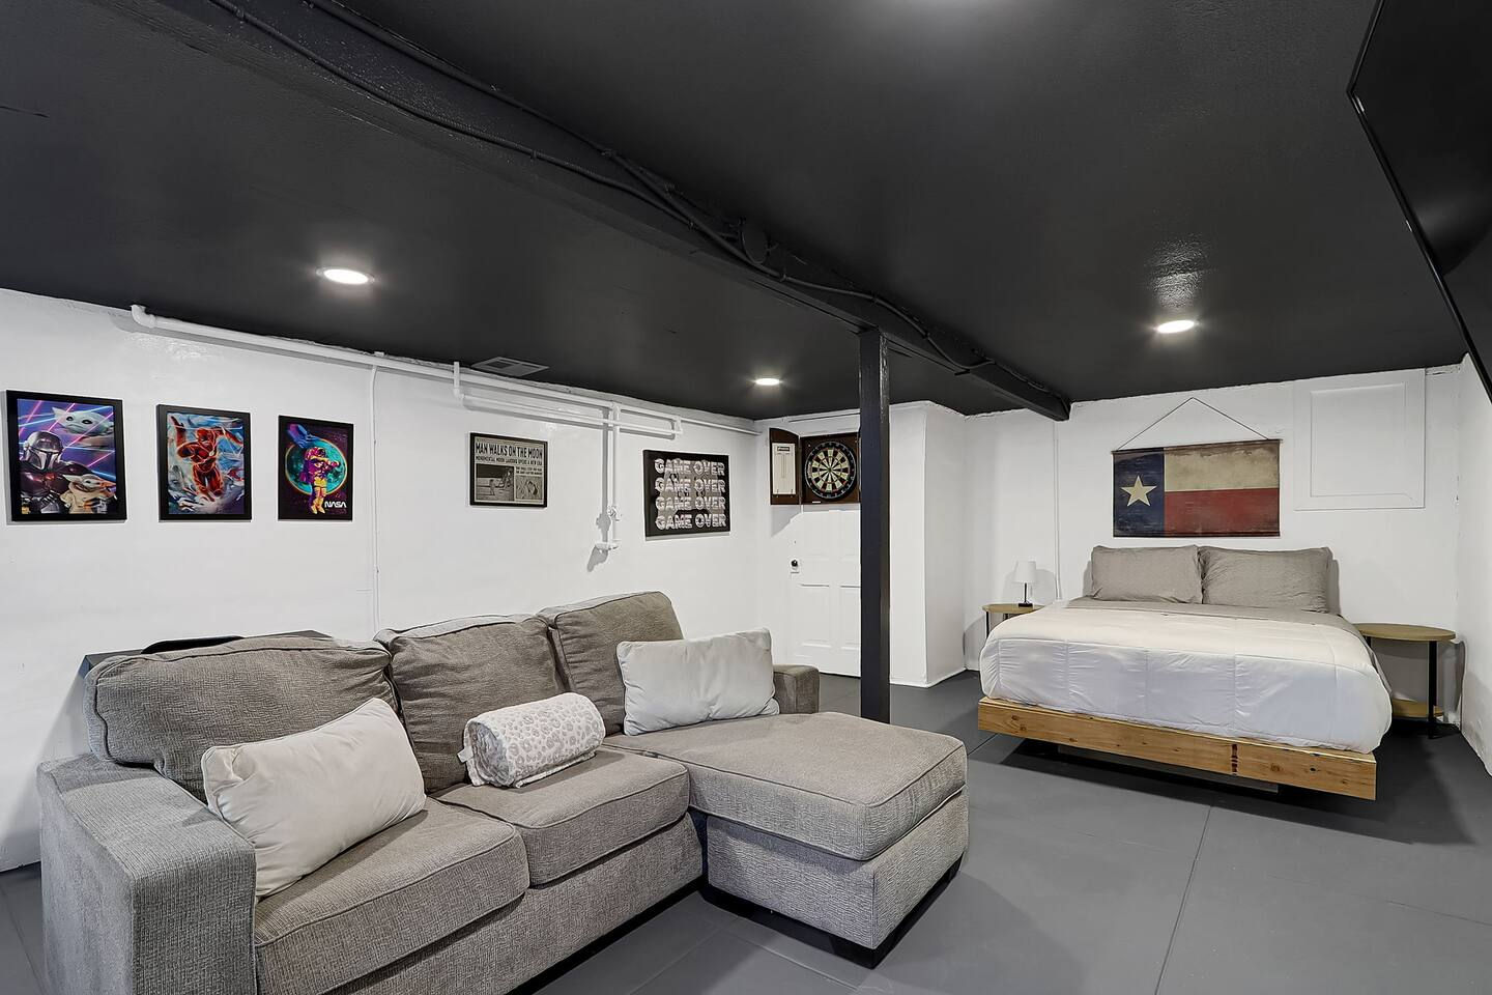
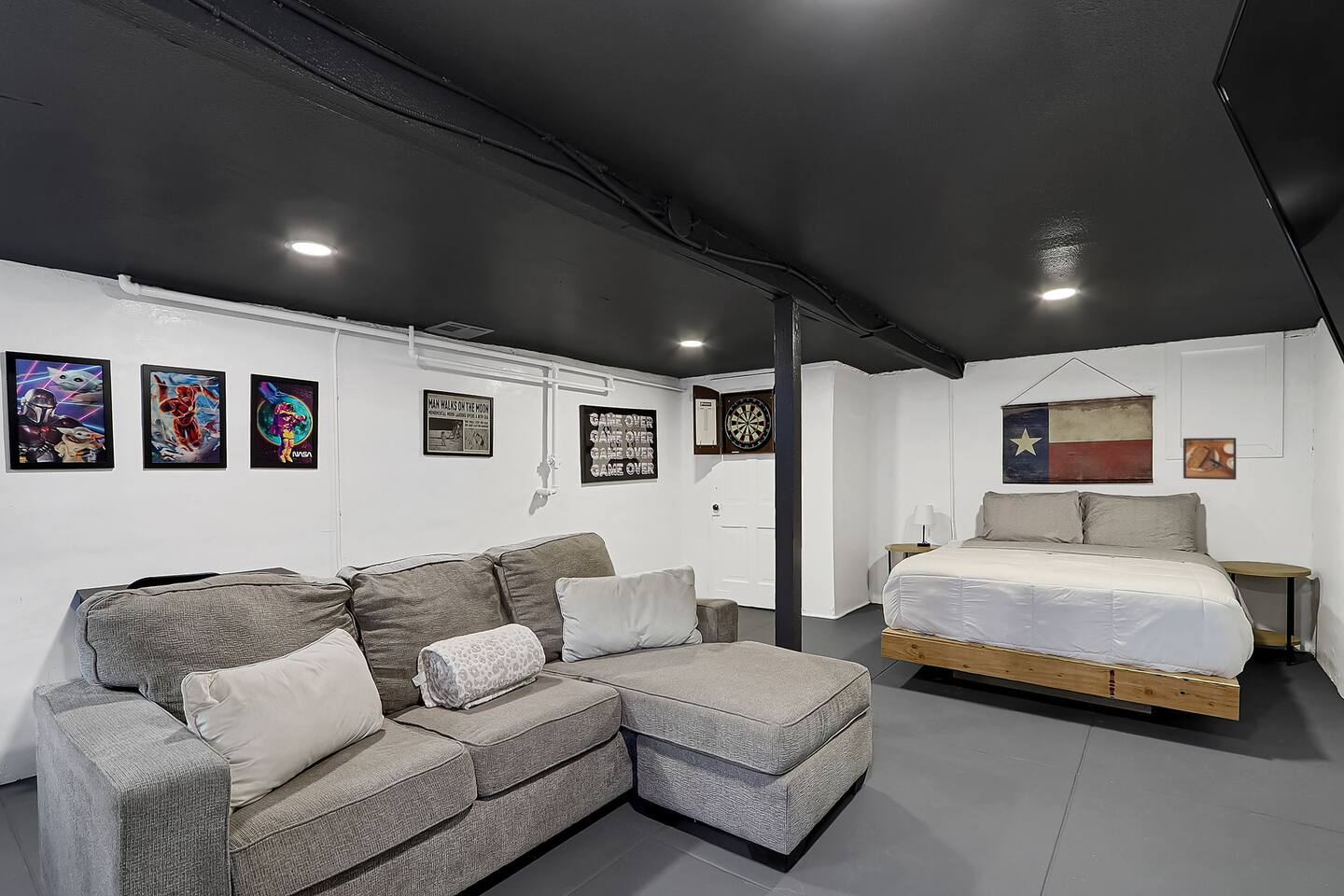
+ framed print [1183,437,1237,481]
